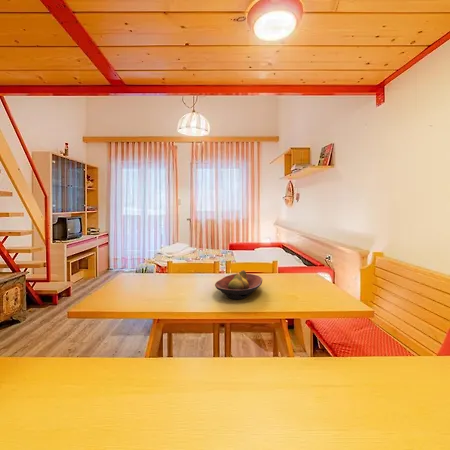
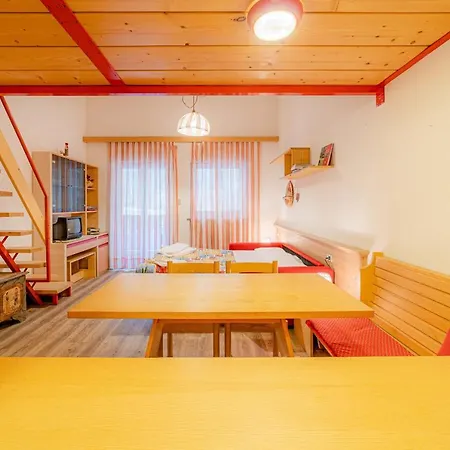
- fruit bowl [214,269,263,300]
